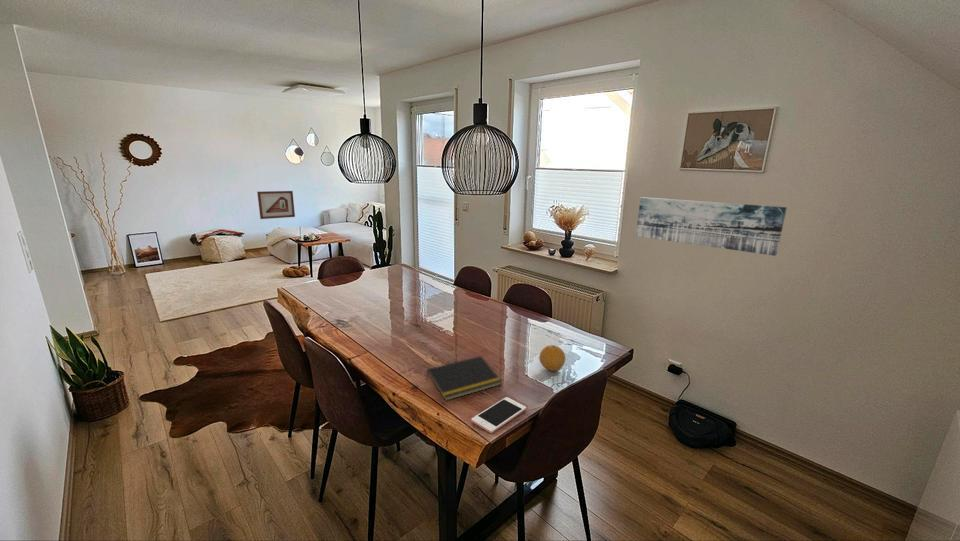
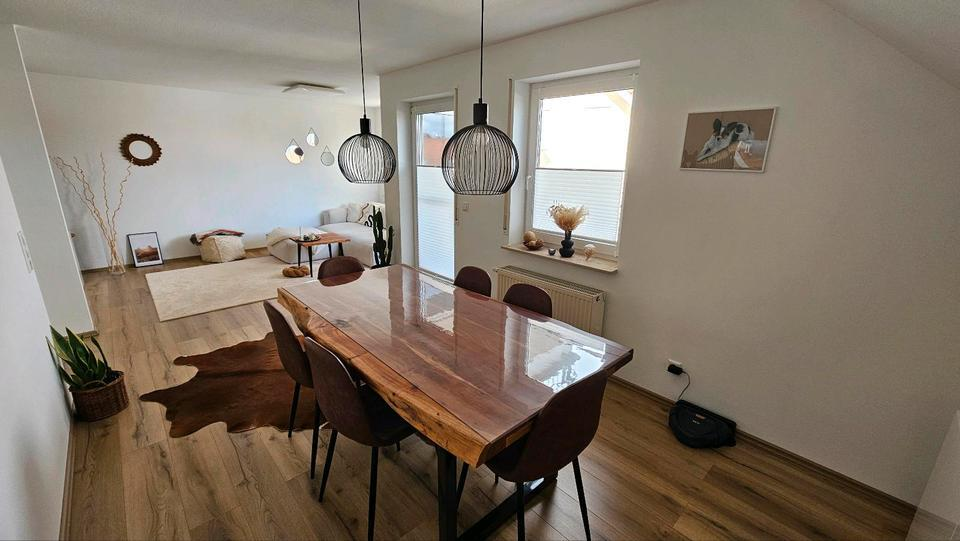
- fruit [538,344,566,372]
- picture frame [256,190,296,220]
- notepad [425,355,503,402]
- wall art [635,196,788,257]
- cell phone [470,396,527,434]
